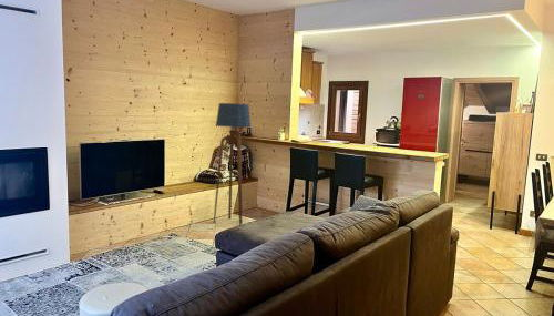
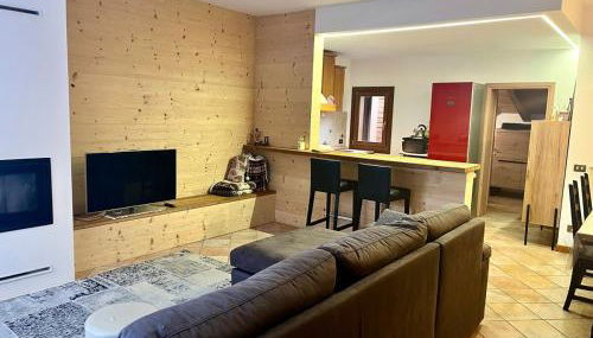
- floor lamp [213,102,252,226]
